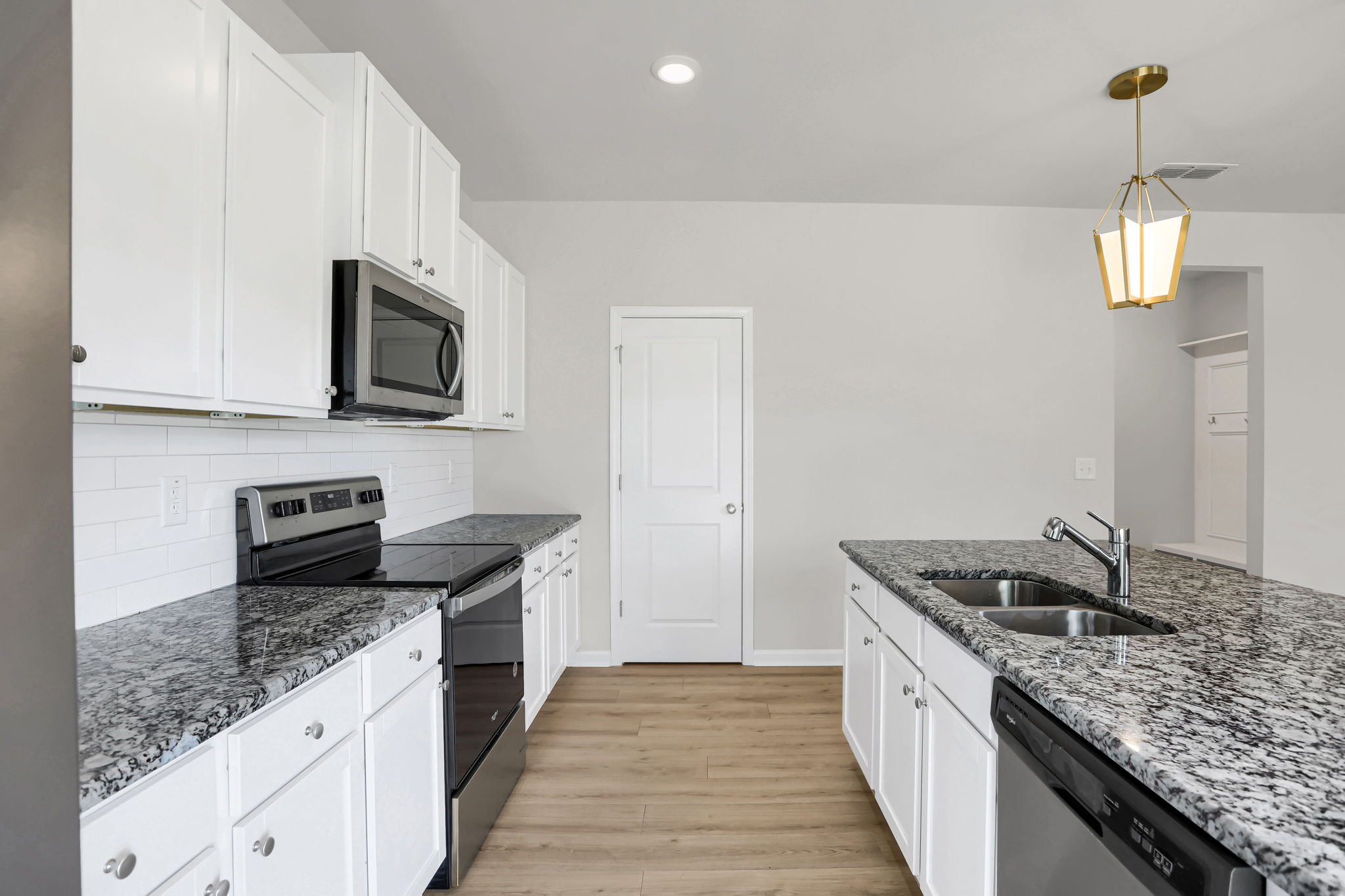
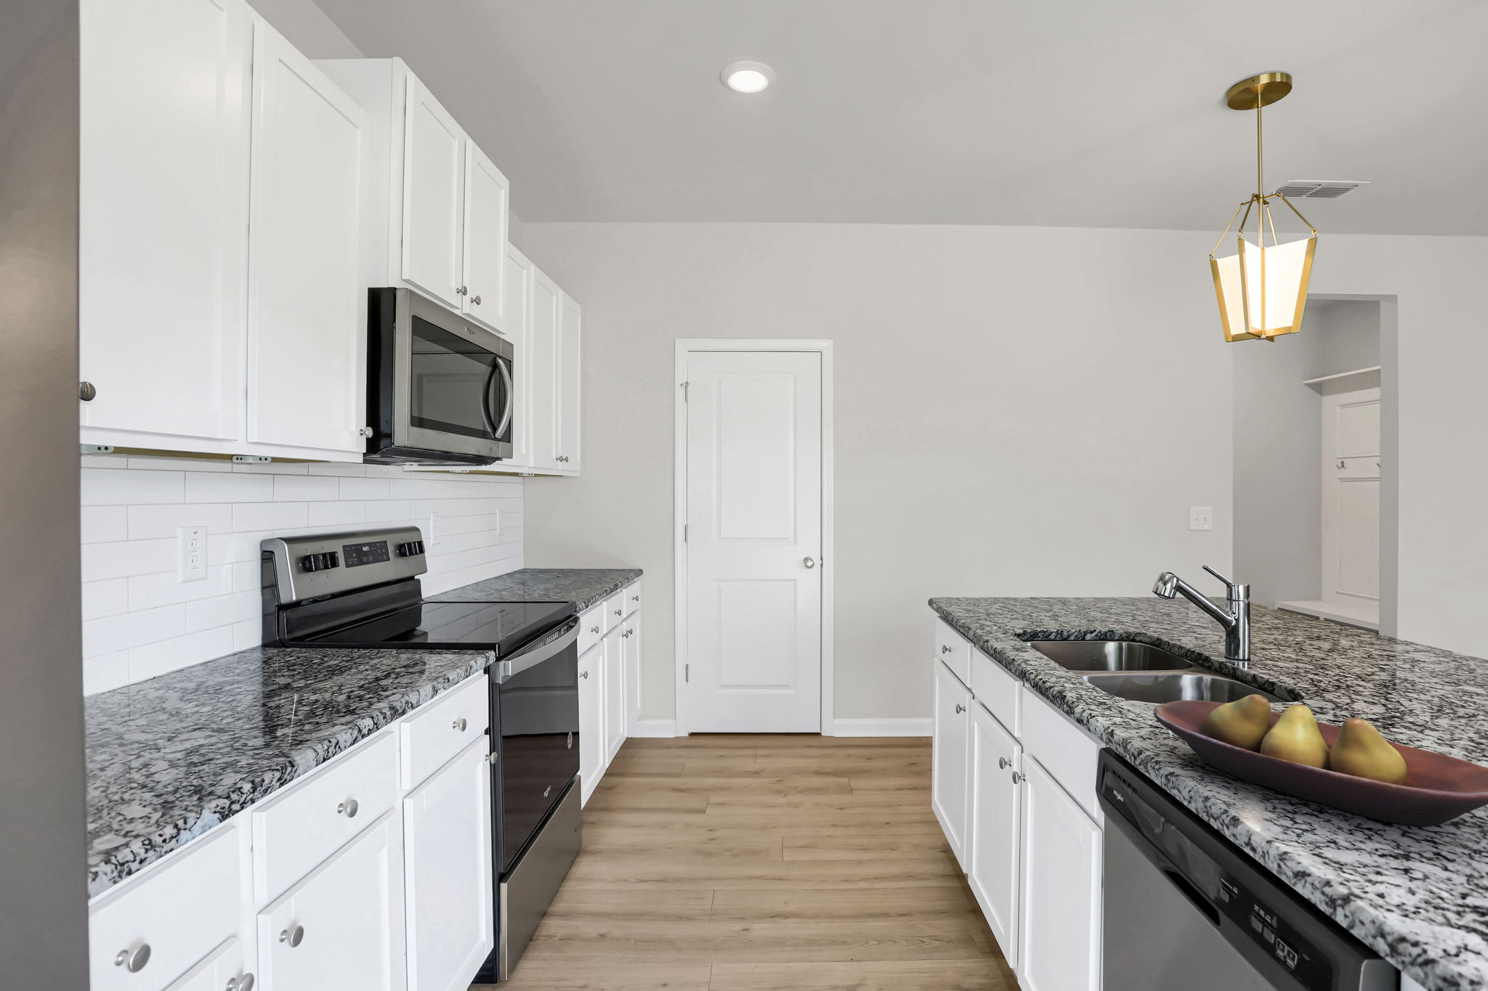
+ fruit bowl [1153,695,1488,827]
